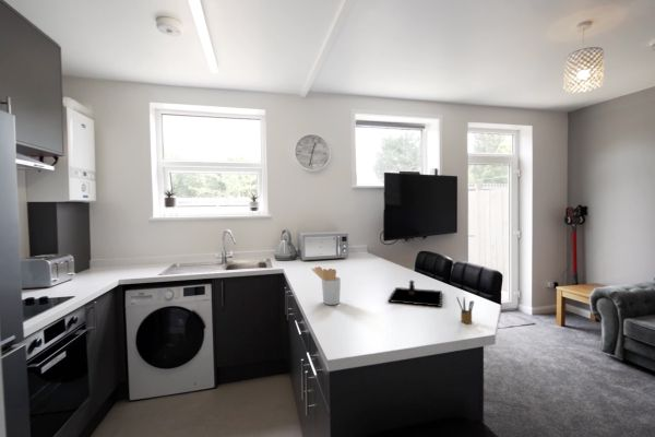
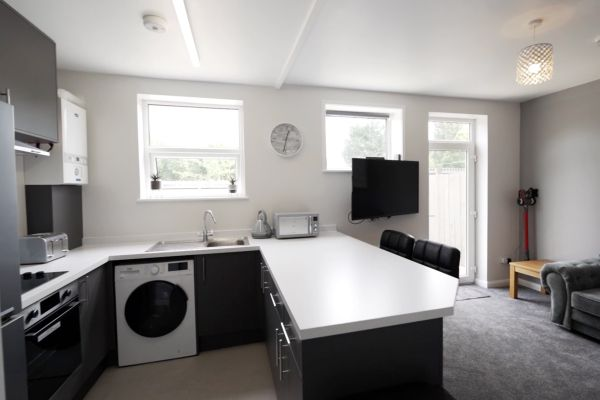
- pencil box [455,295,475,324]
- utensil holder [311,265,342,306]
- candle [388,279,443,308]
